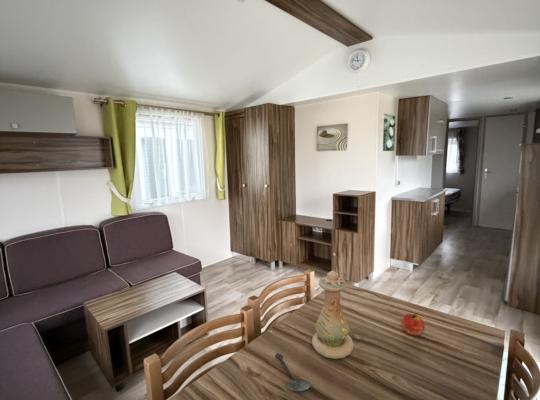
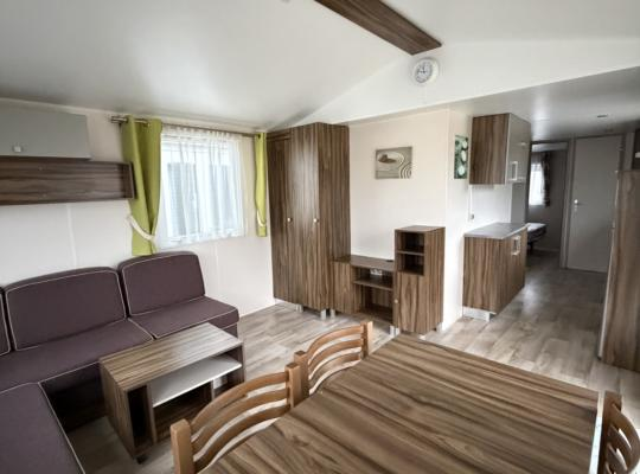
- apple [401,313,426,337]
- vase [311,270,355,360]
- spoon [274,352,312,394]
